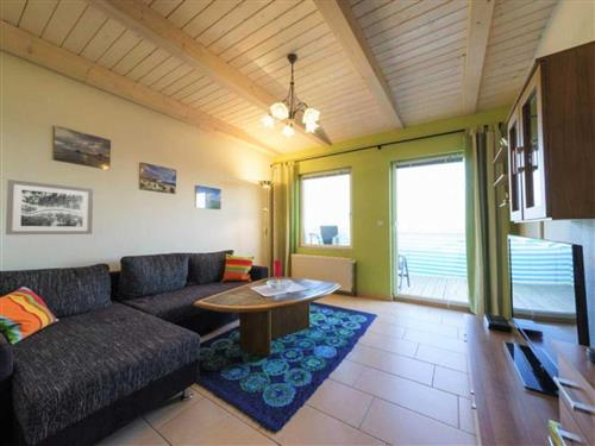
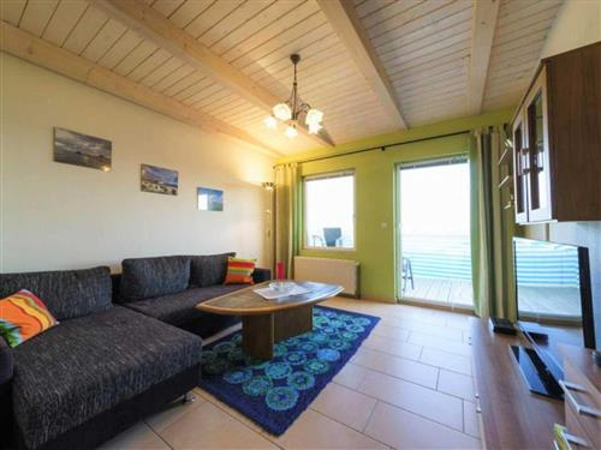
- wall art [5,178,94,235]
